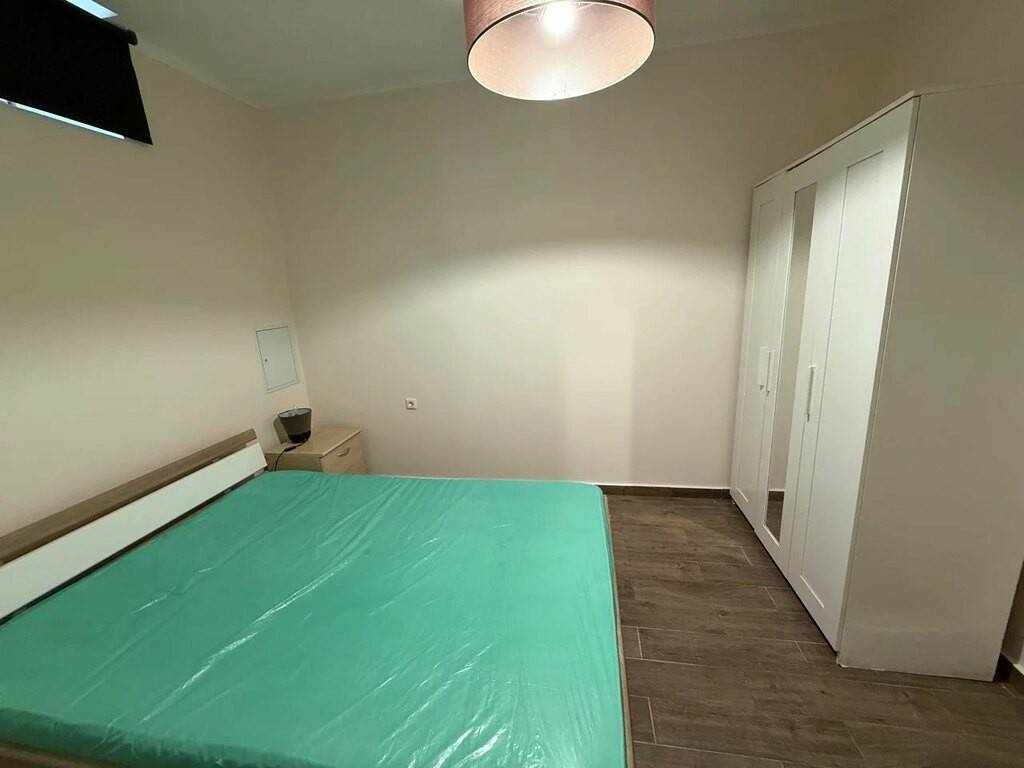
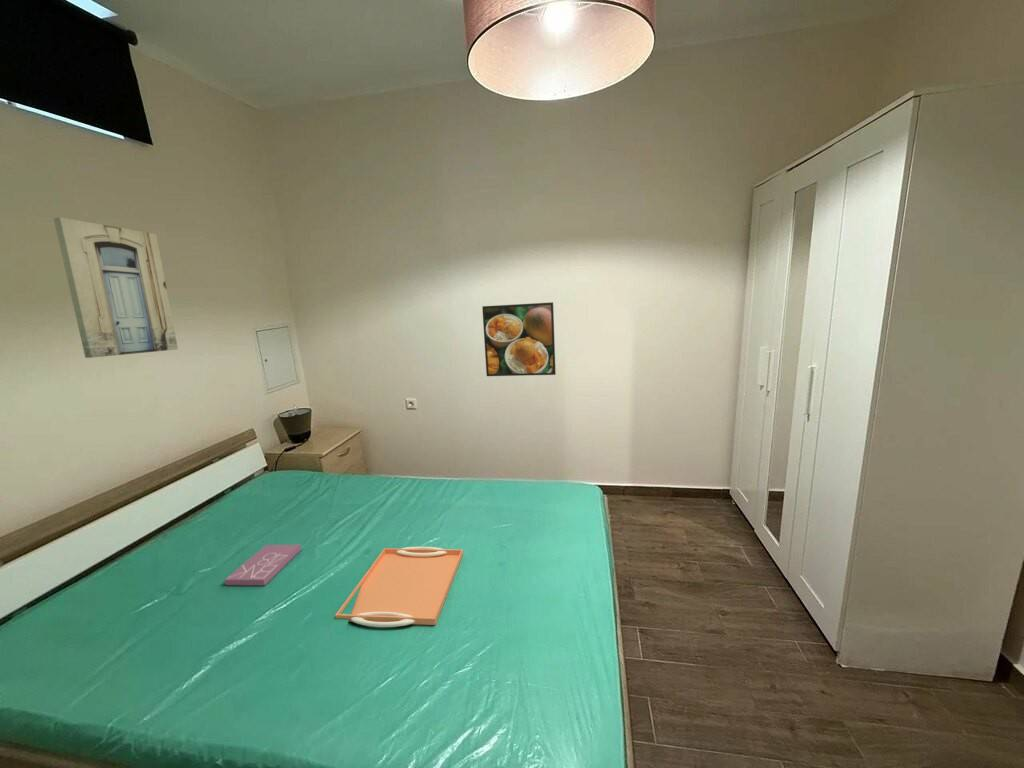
+ book [224,544,302,587]
+ wall art [53,216,179,359]
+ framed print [481,301,557,377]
+ serving tray [334,546,464,628]
